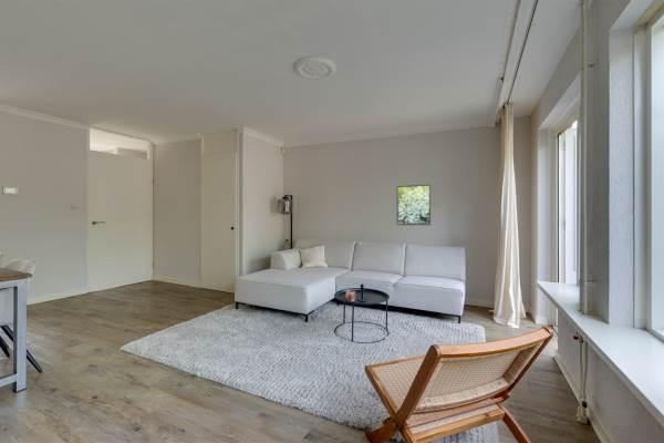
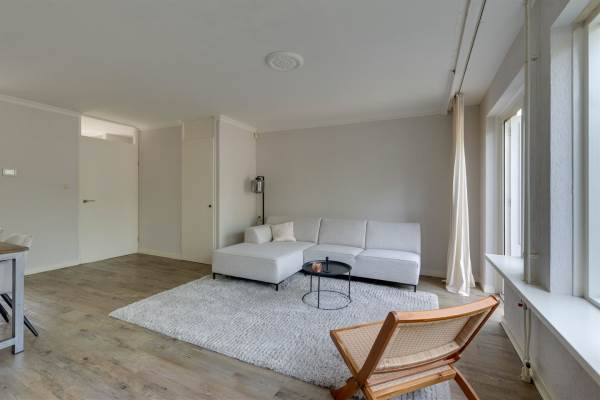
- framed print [396,184,432,226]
